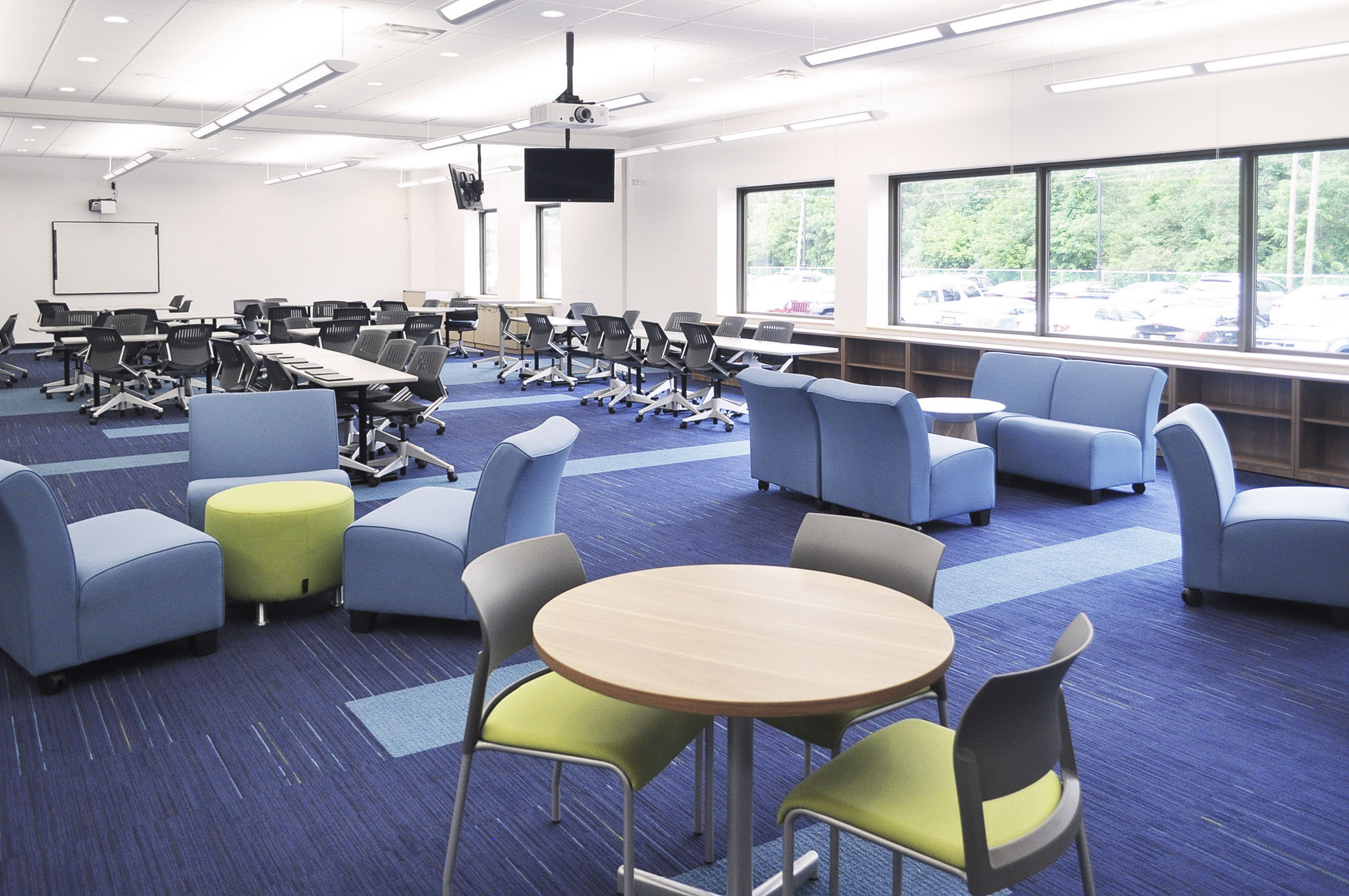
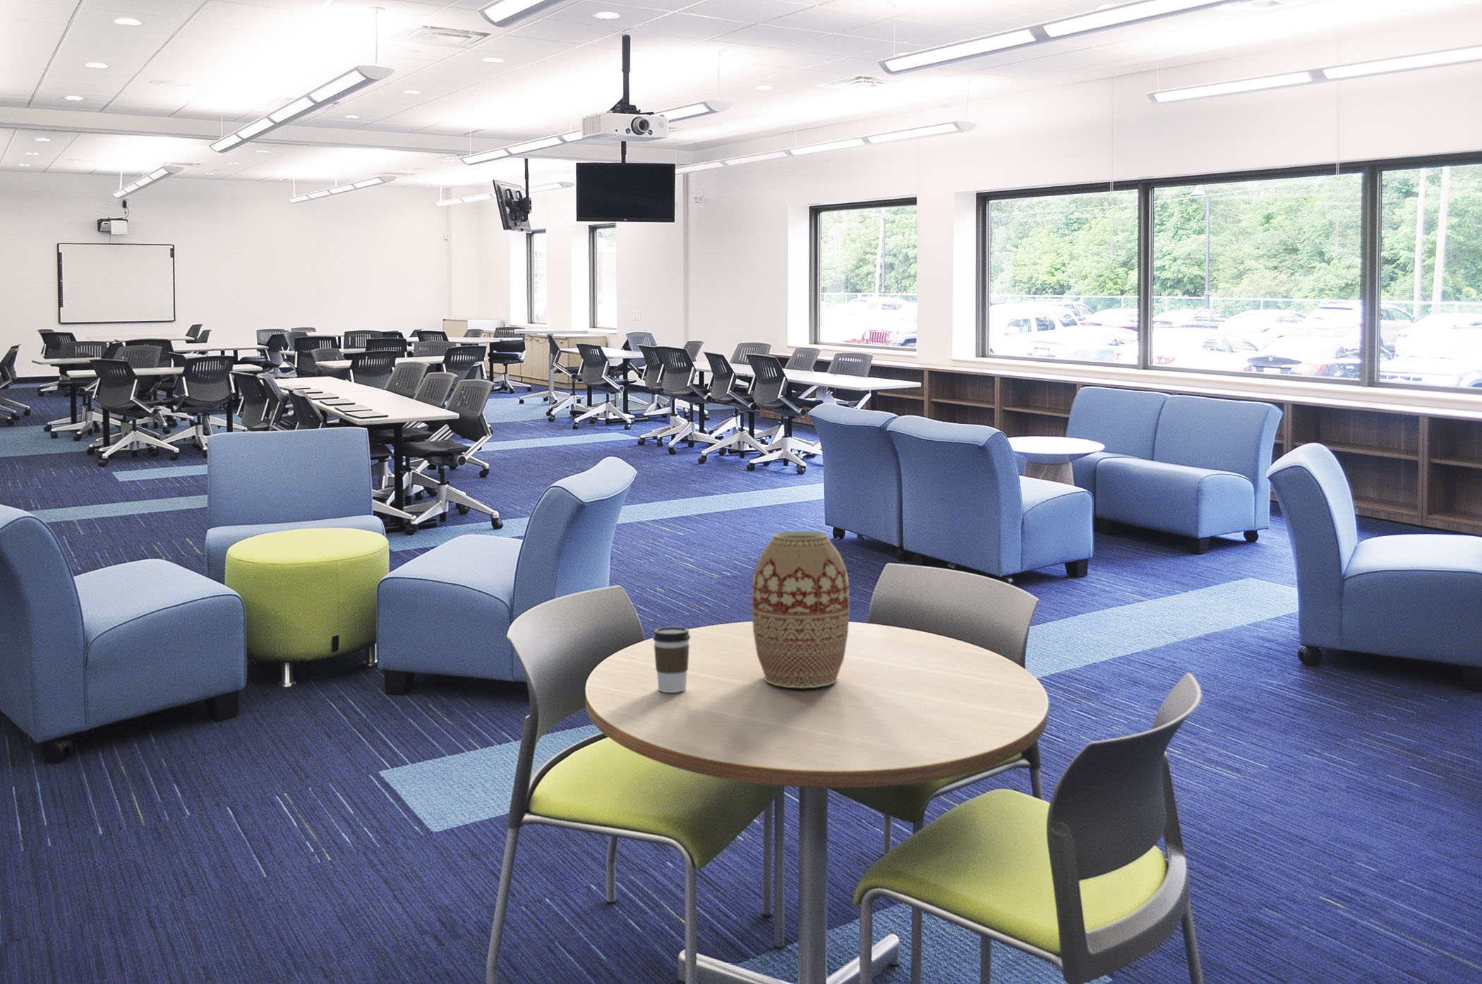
+ vase [750,530,850,690]
+ coffee cup [653,626,691,693]
